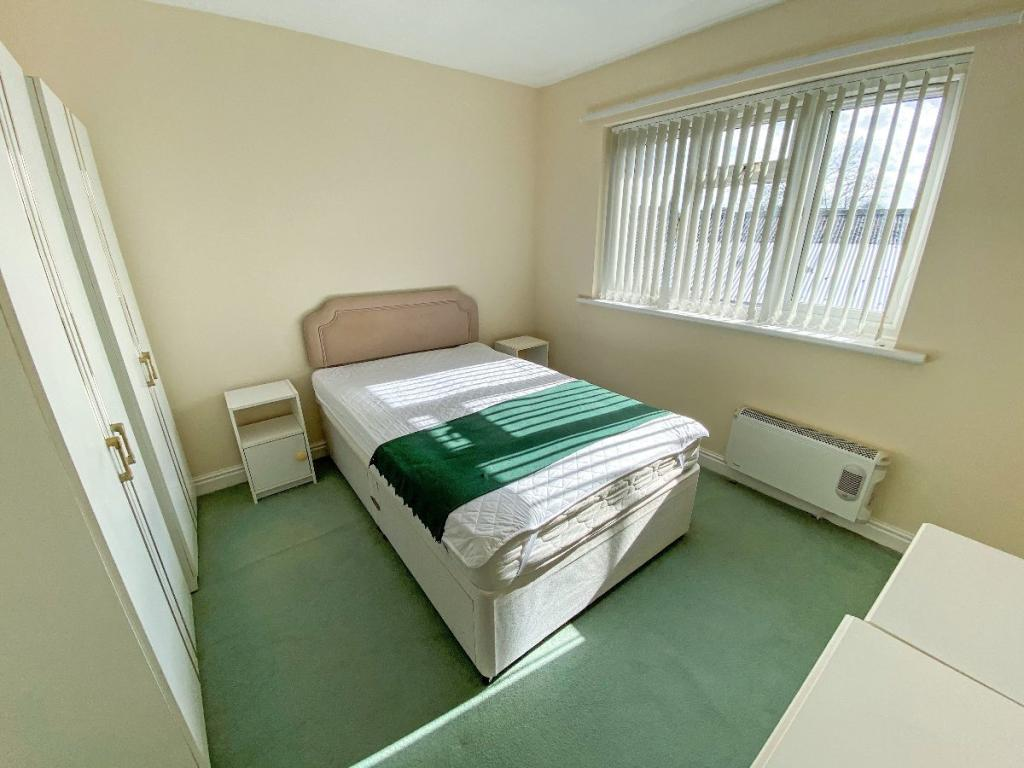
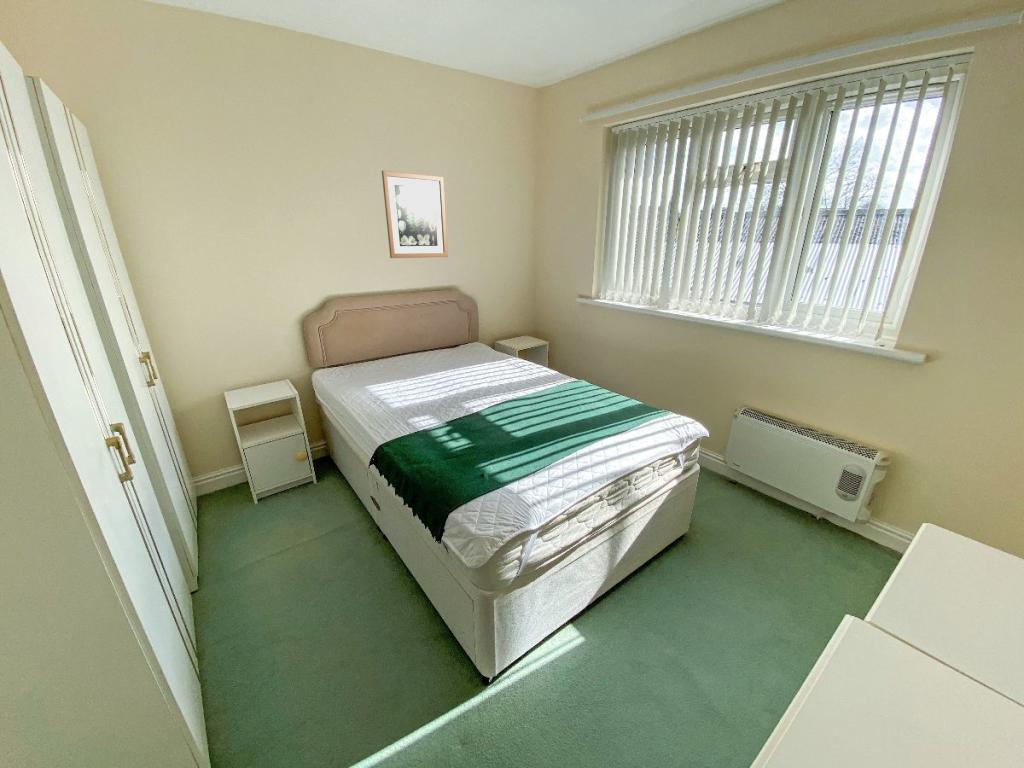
+ wall art [381,170,449,259]
